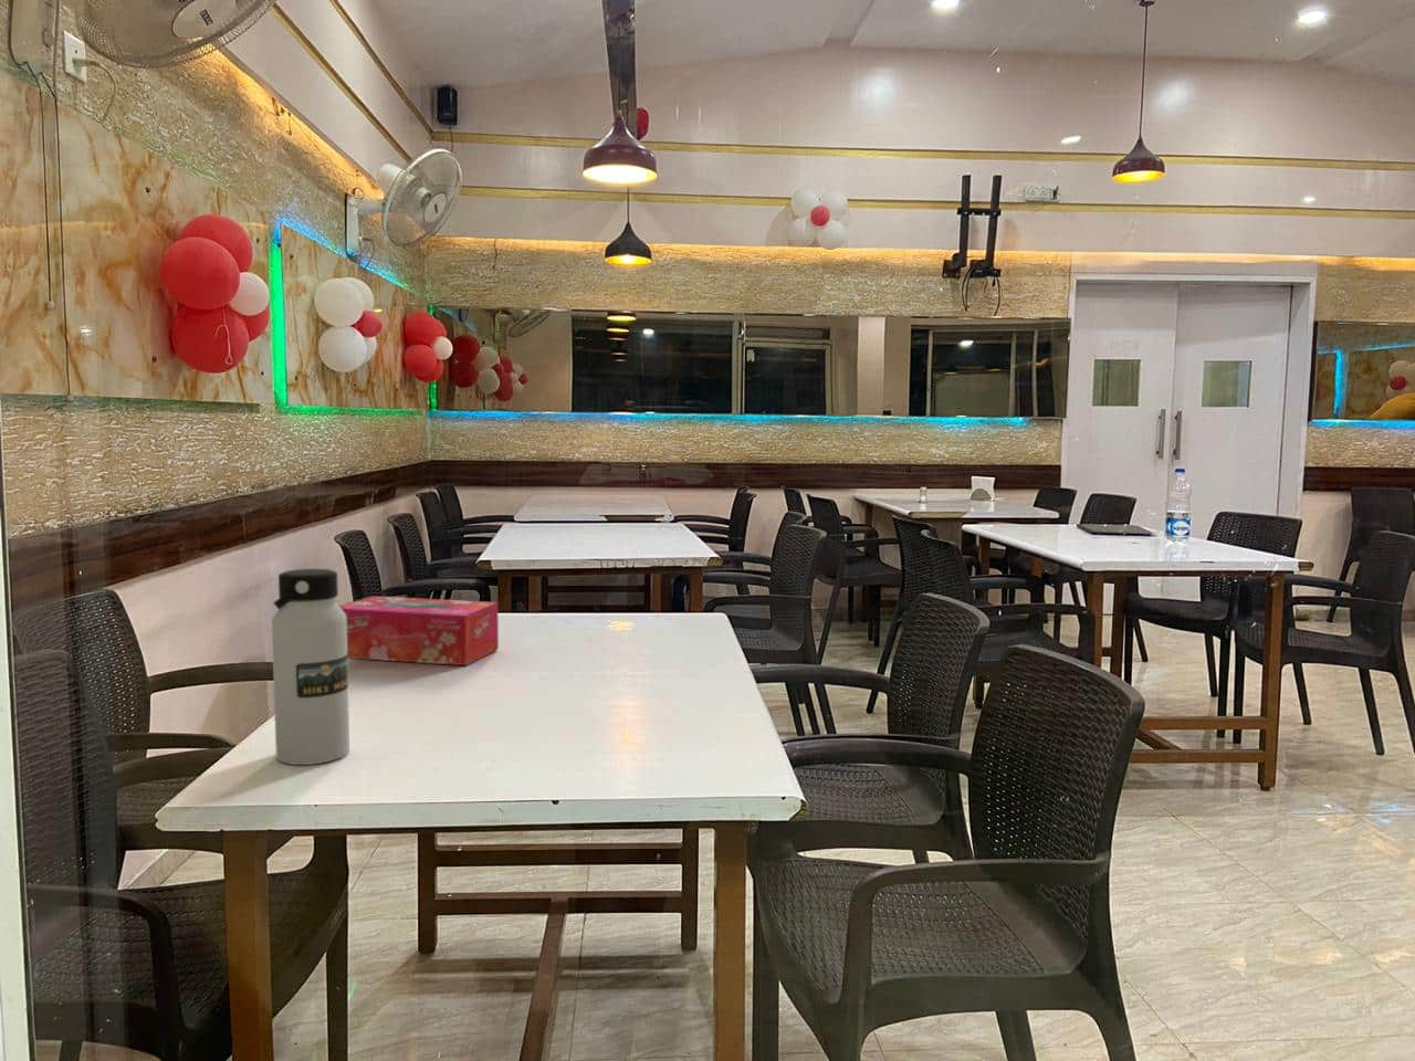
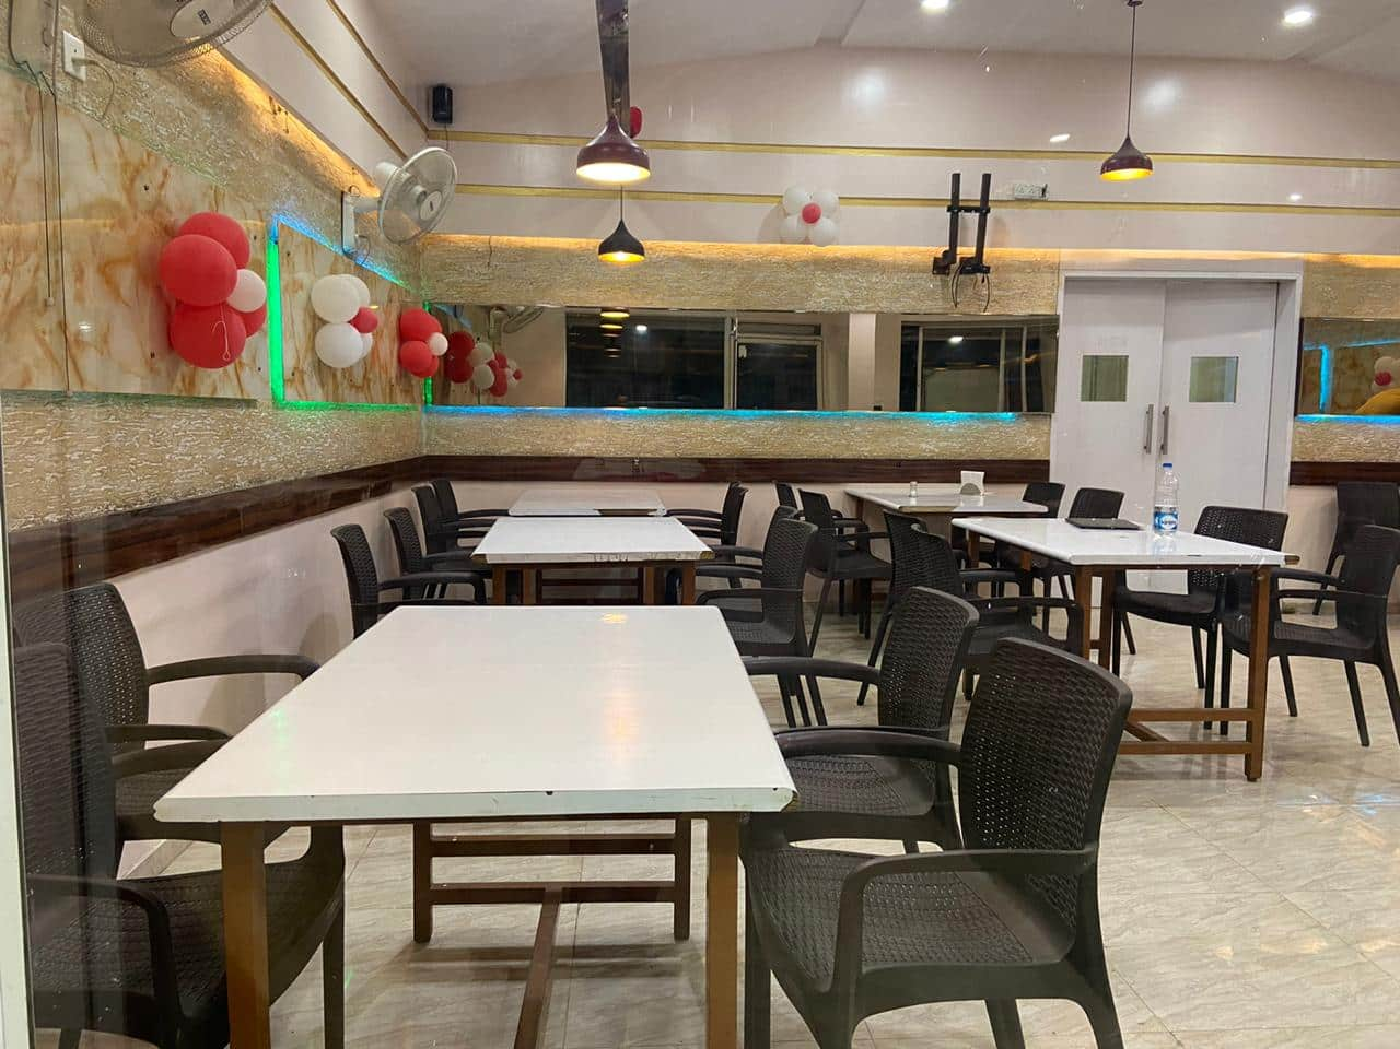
- tissue box [339,595,499,666]
- water bottle [271,568,351,766]
